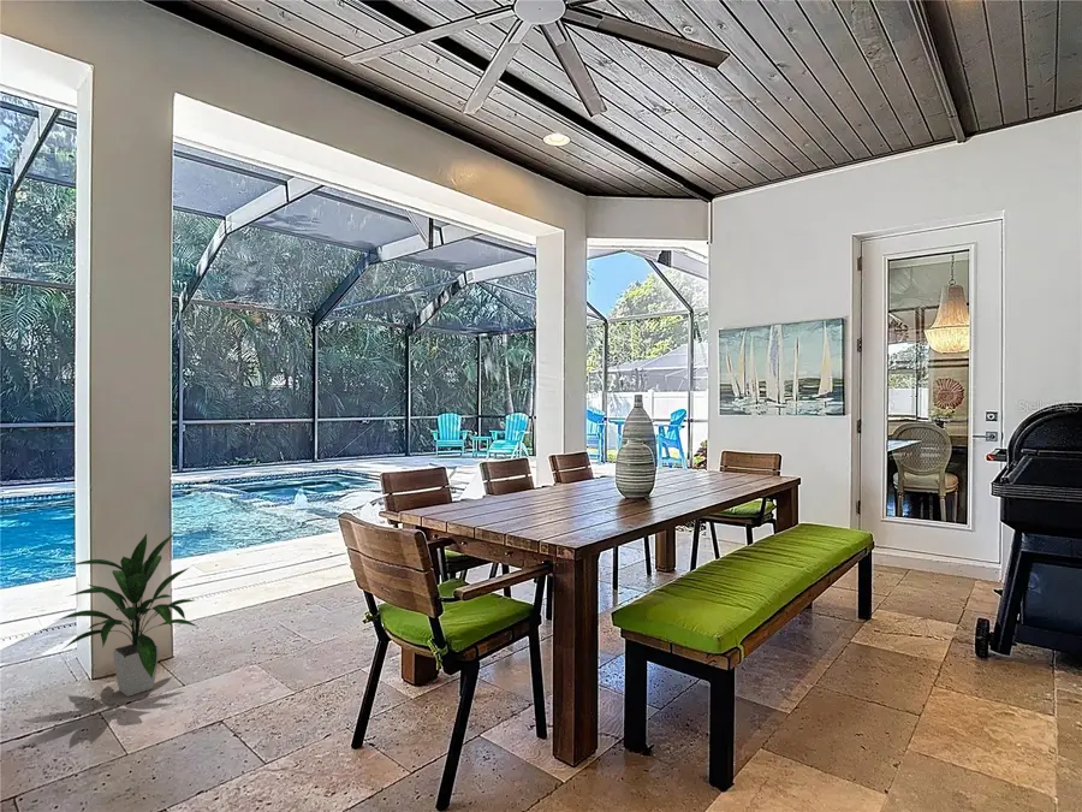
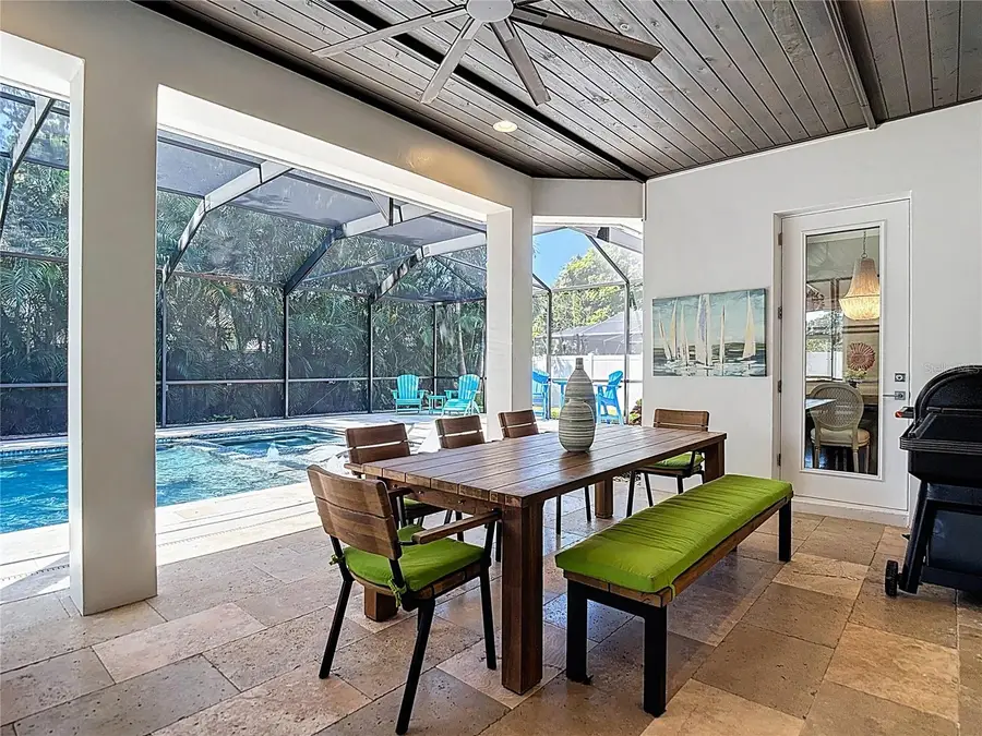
- indoor plant [54,531,200,698]
